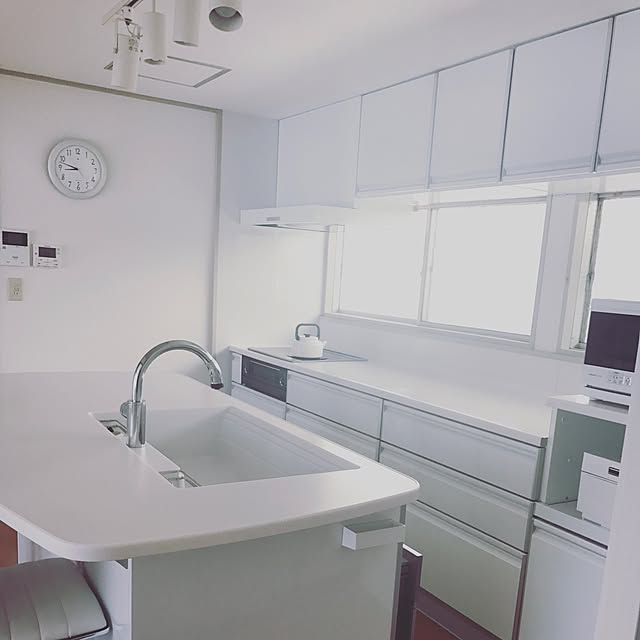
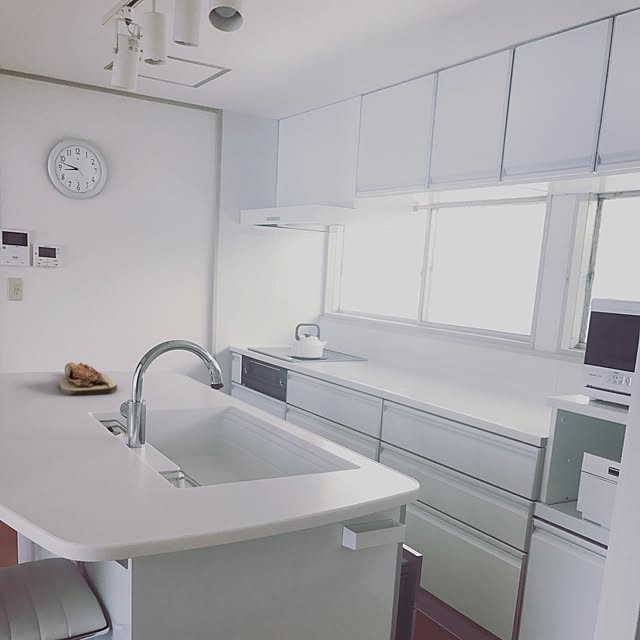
+ cutting board [58,362,118,397]
